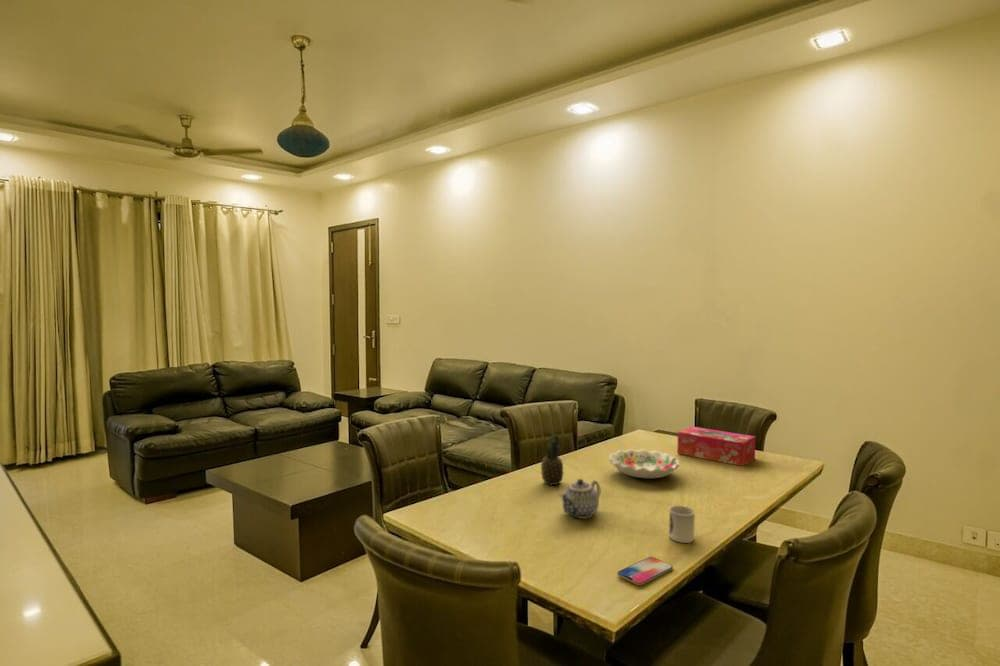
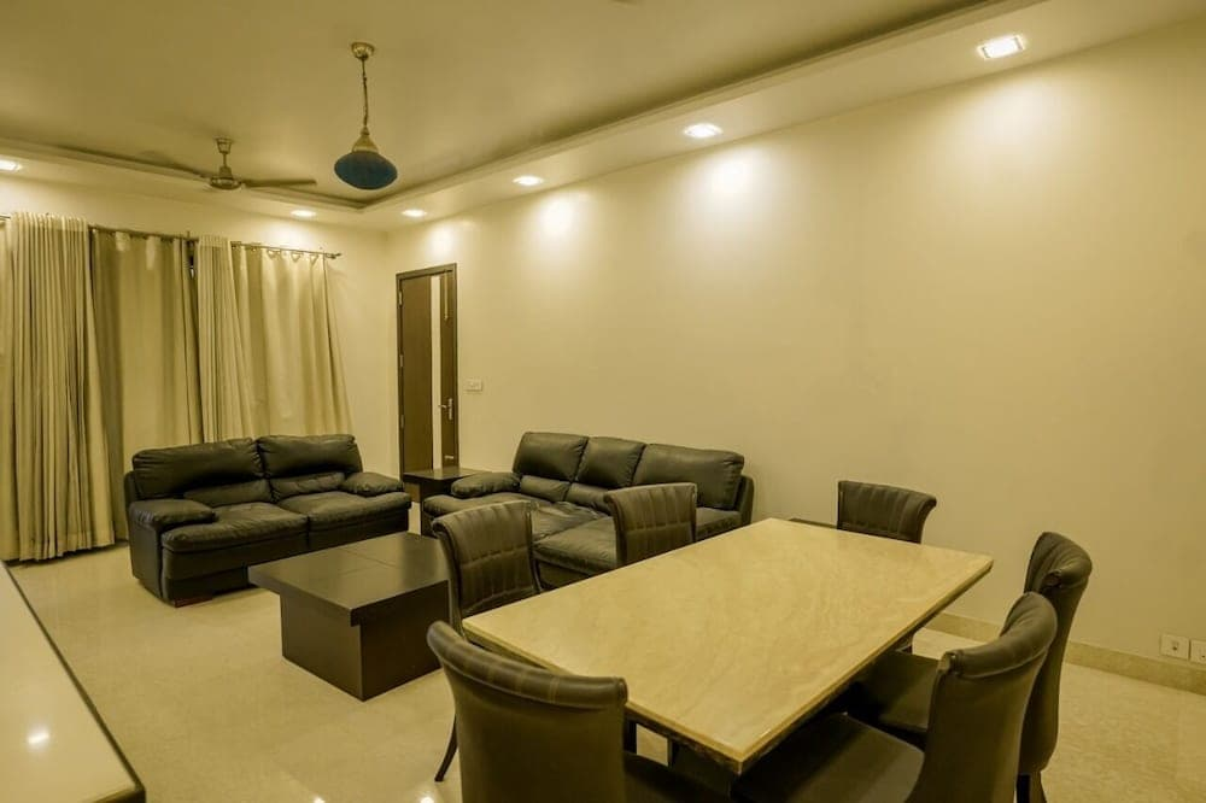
- teapot [558,478,602,520]
- decorative bowl [608,448,681,479]
- tissue box [676,425,757,467]
- smartphone [617,556,674,586]
- fruit [540,432,564,486]
- cup [668,505,696,544]
